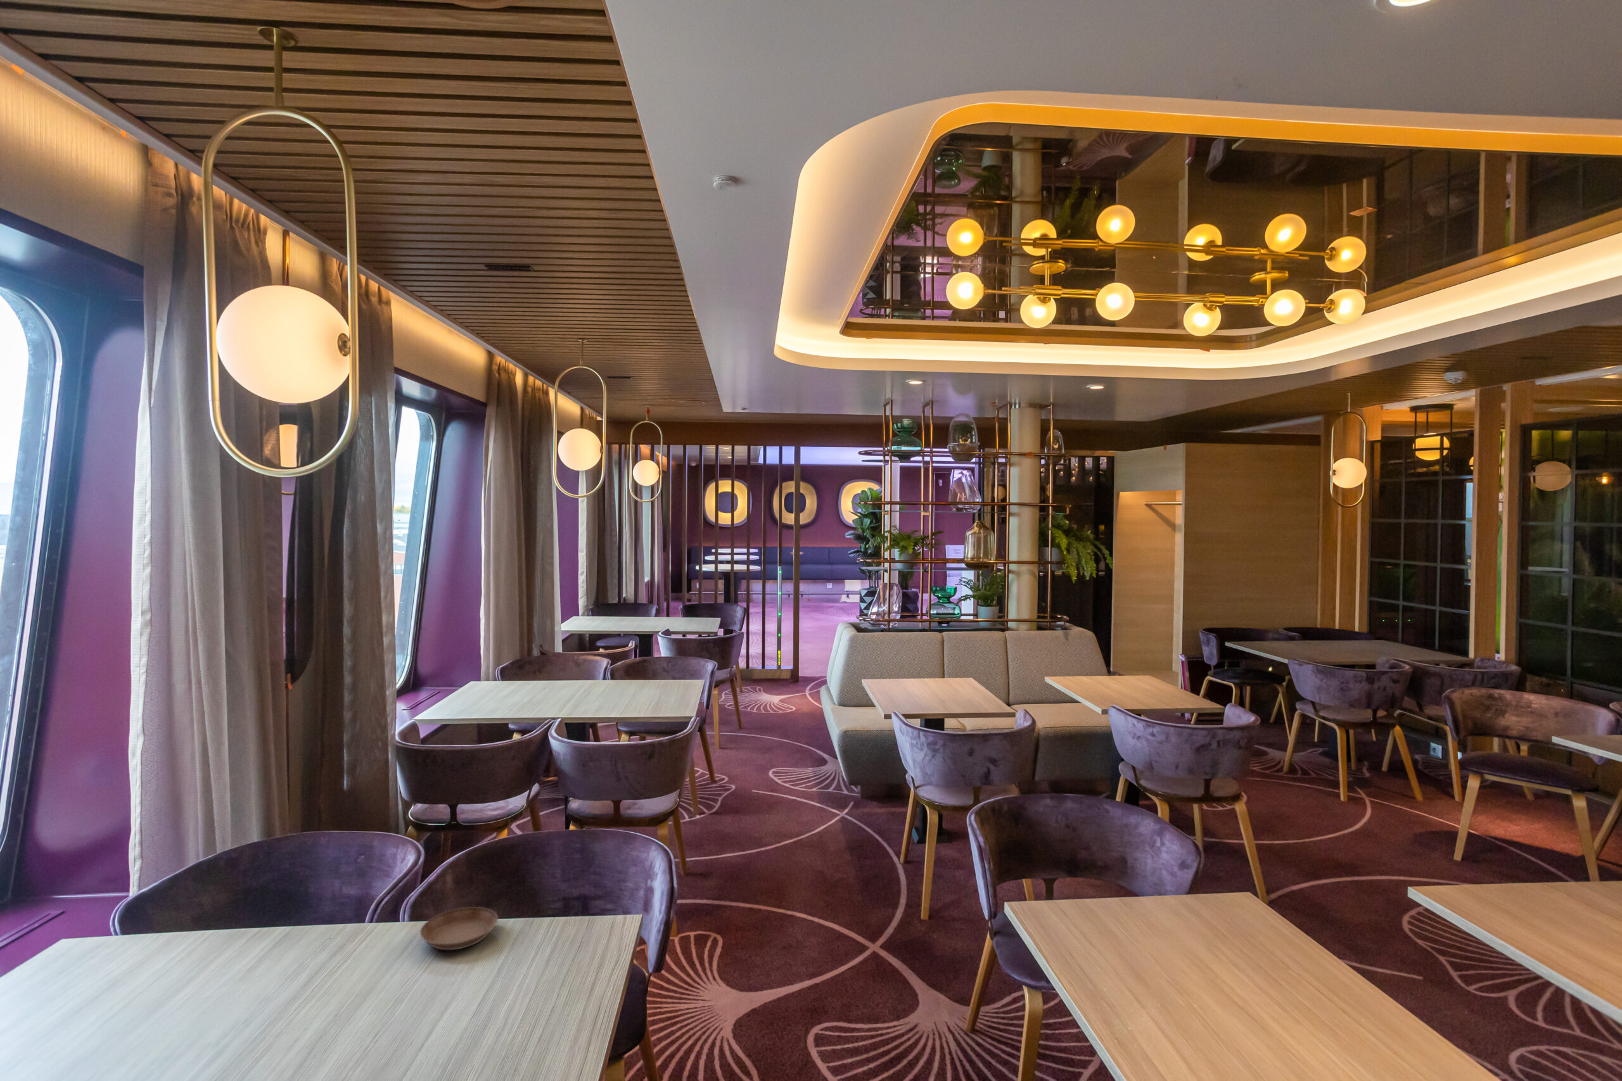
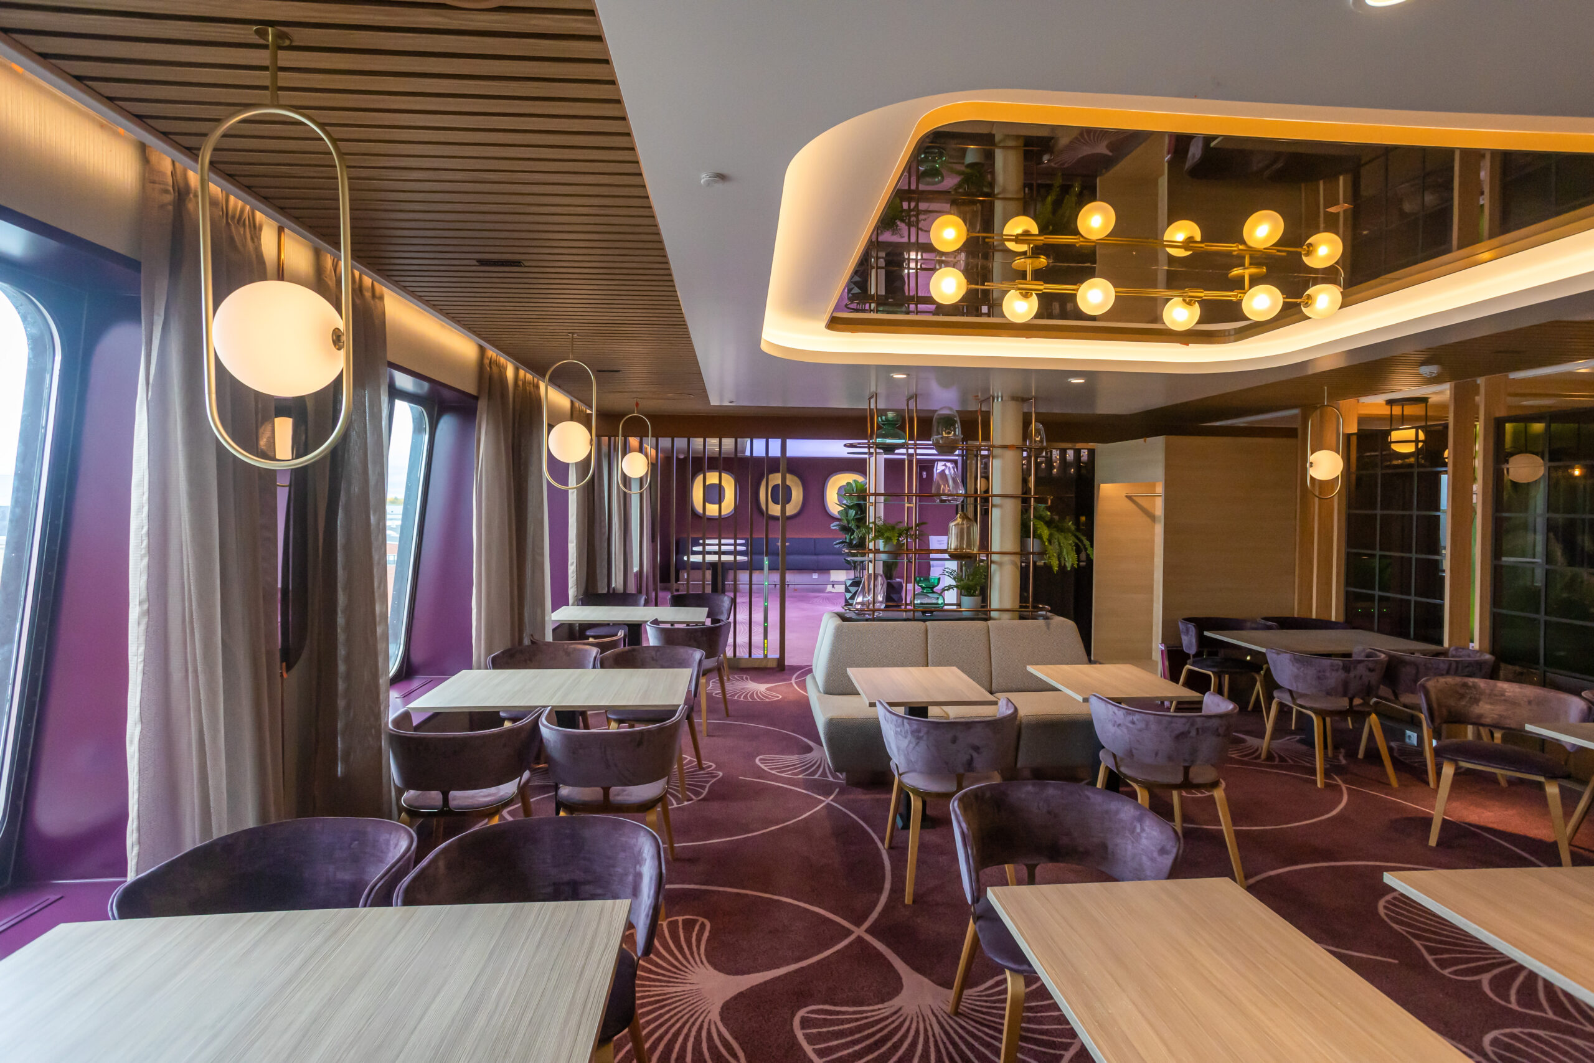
- saucer [420,906,498,951]
